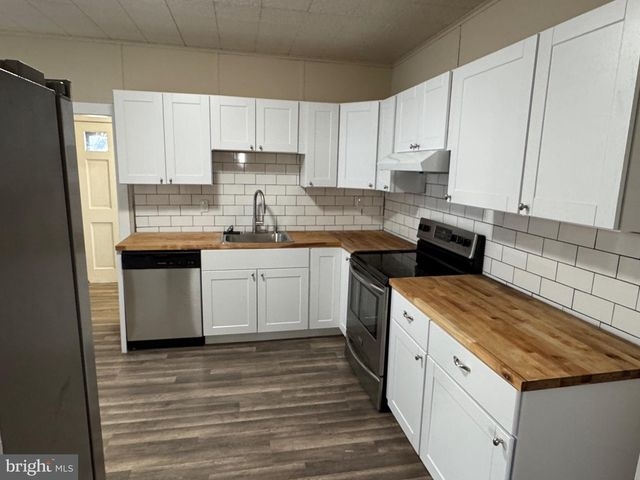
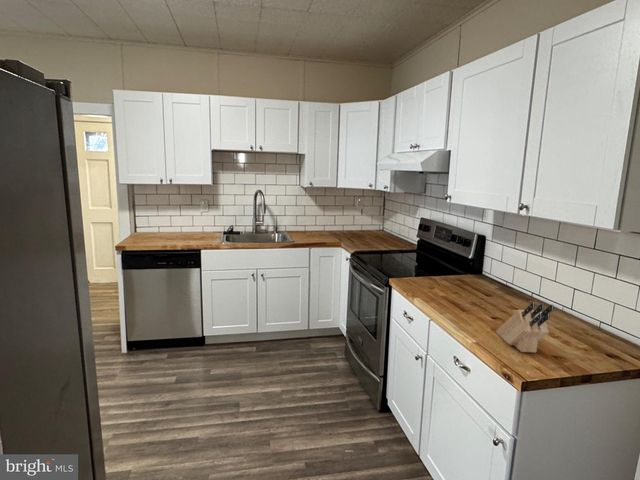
+ knife block [495,302,555,353]
